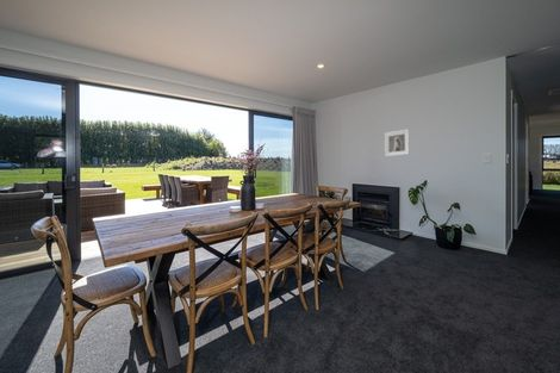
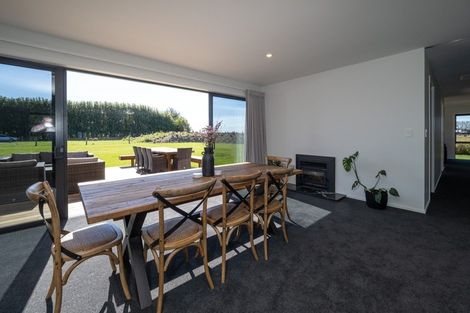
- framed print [384,128,411,157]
